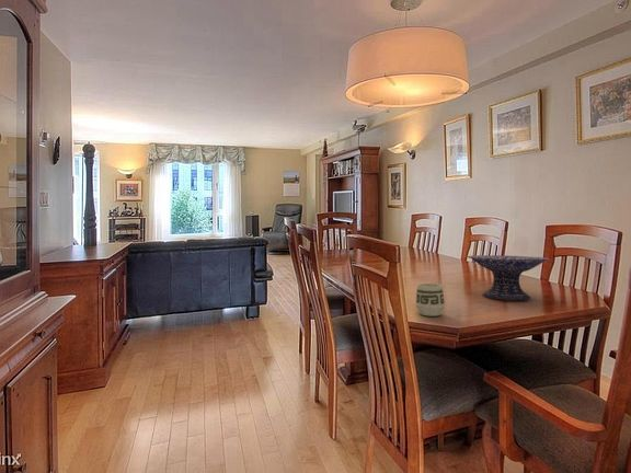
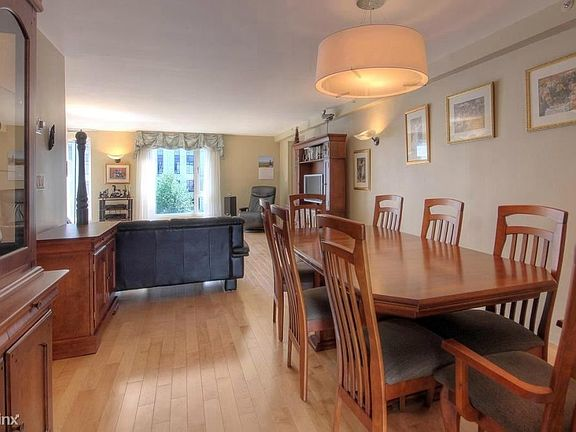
- cup [414,282,446,318]
- decorative bowl [466,254,550,301]
